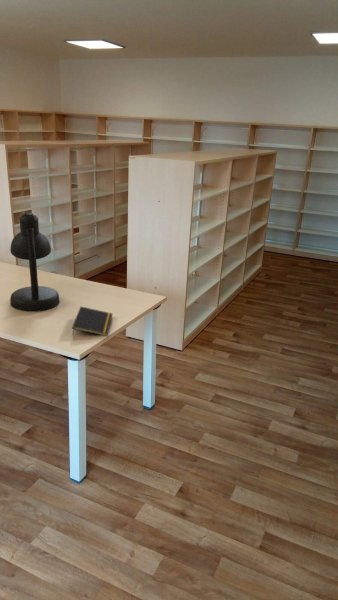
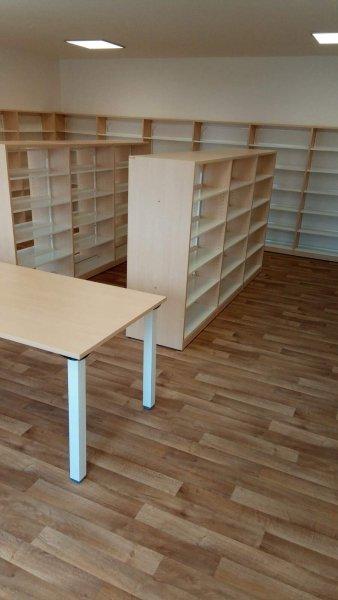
- desk lamp [9,212,61,313]
- notepad [71,306,114,337]
